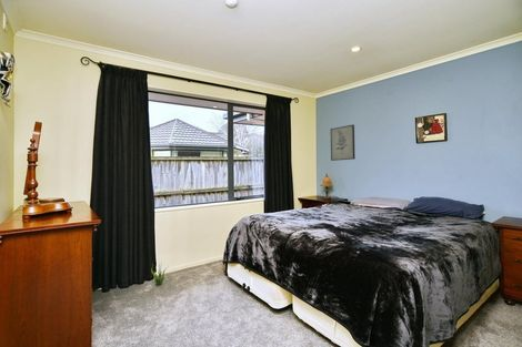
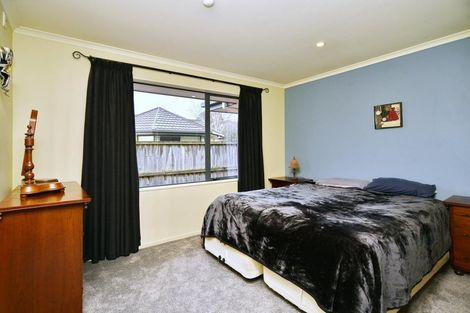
- wall art [330,124,357,162]
- decorative plant [150,259,170,286]
